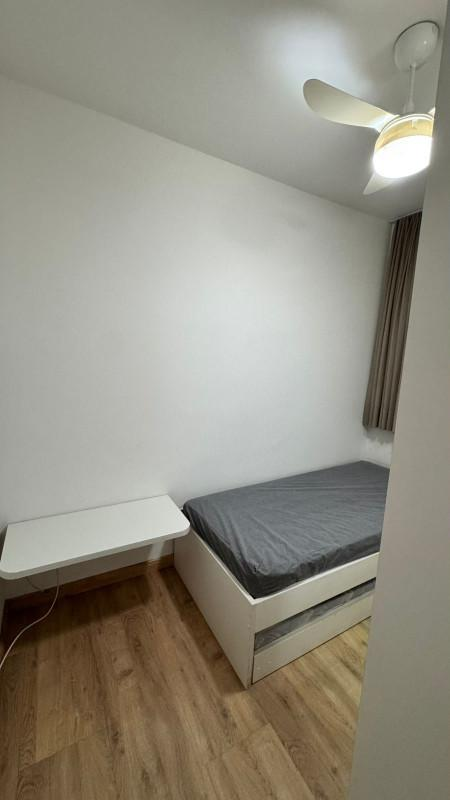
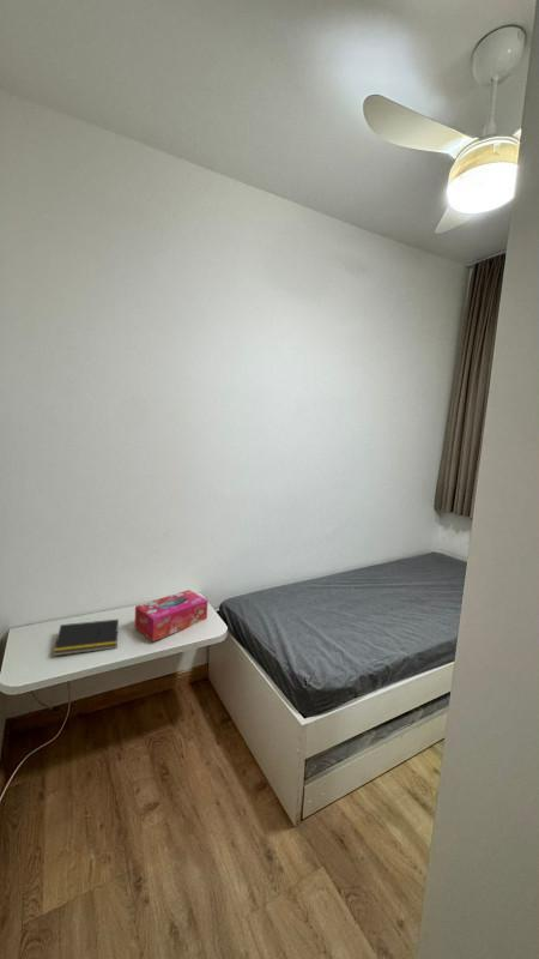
+ tissue box [133,589,210,643]
+ notepad [52,619,120,657]
